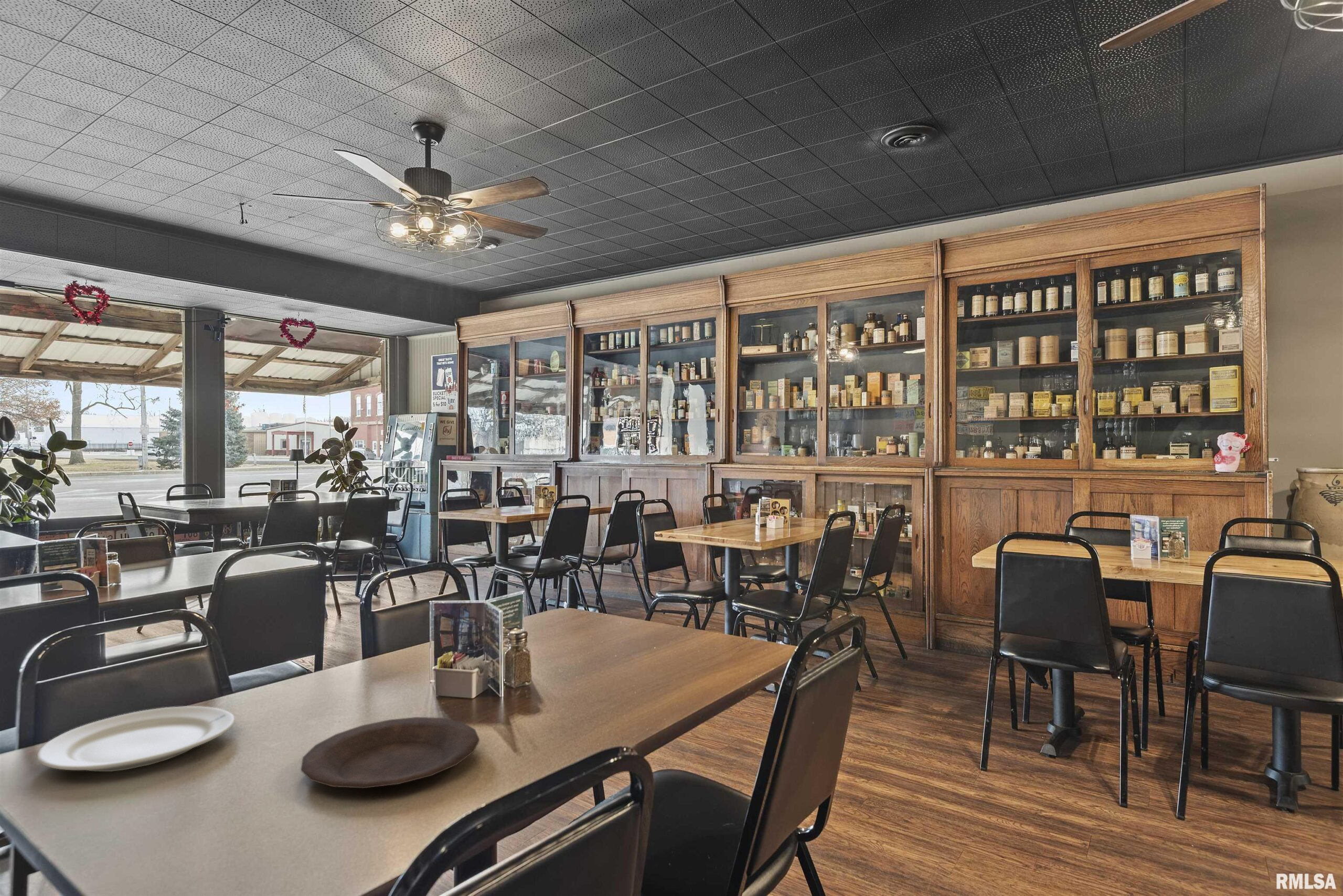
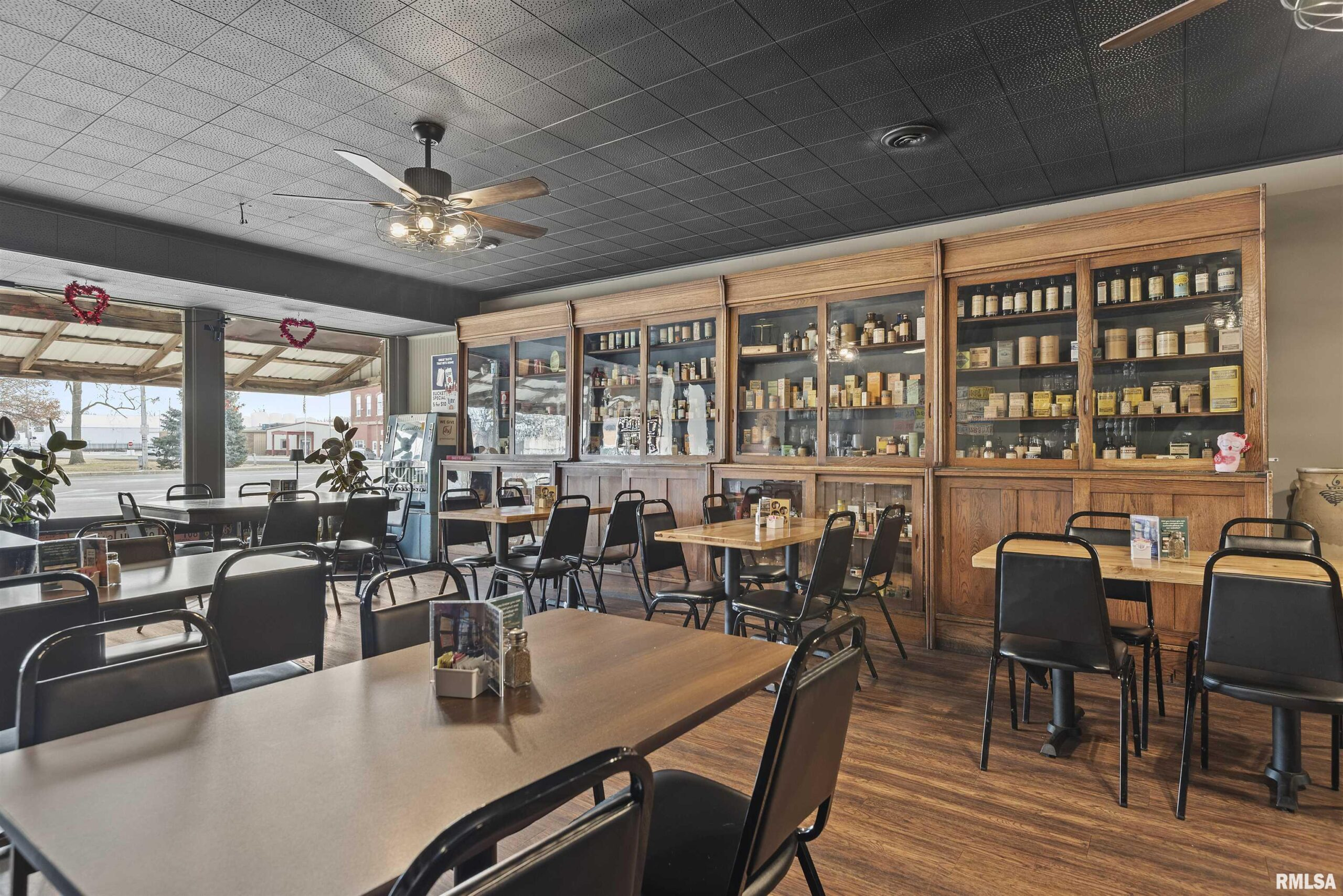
- plate [300,717,480,789]
- chinaware [37,706,236,772]
